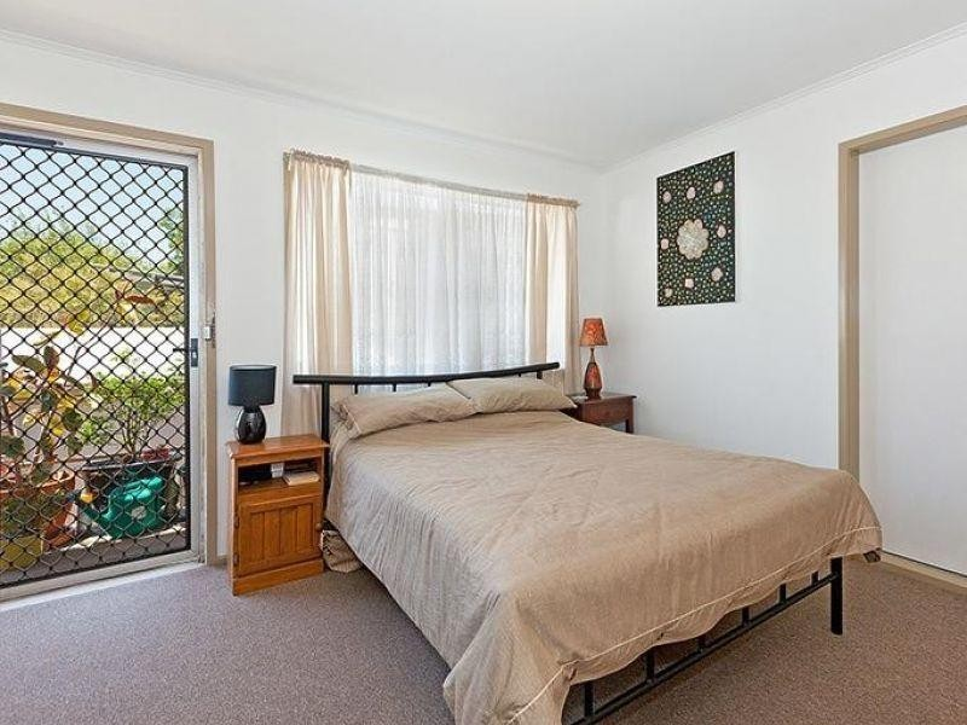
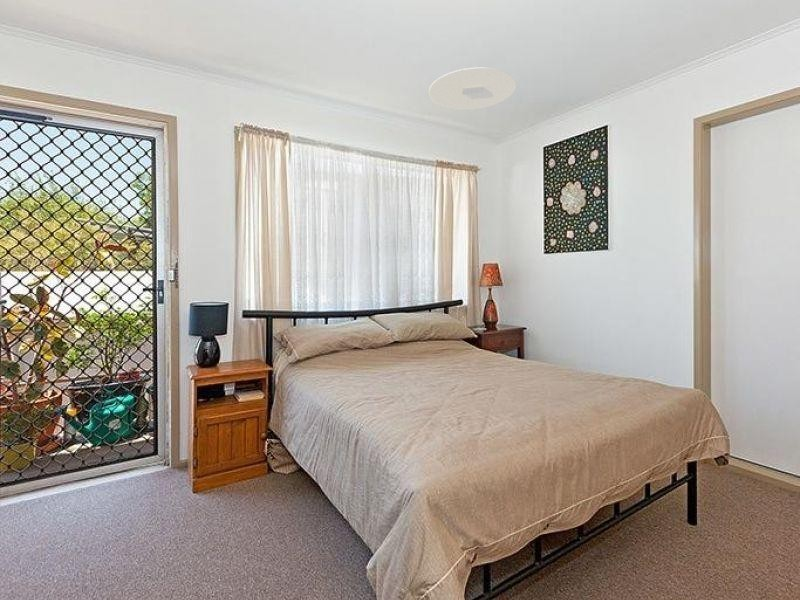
+ ceiling light [428,67,517,111]
